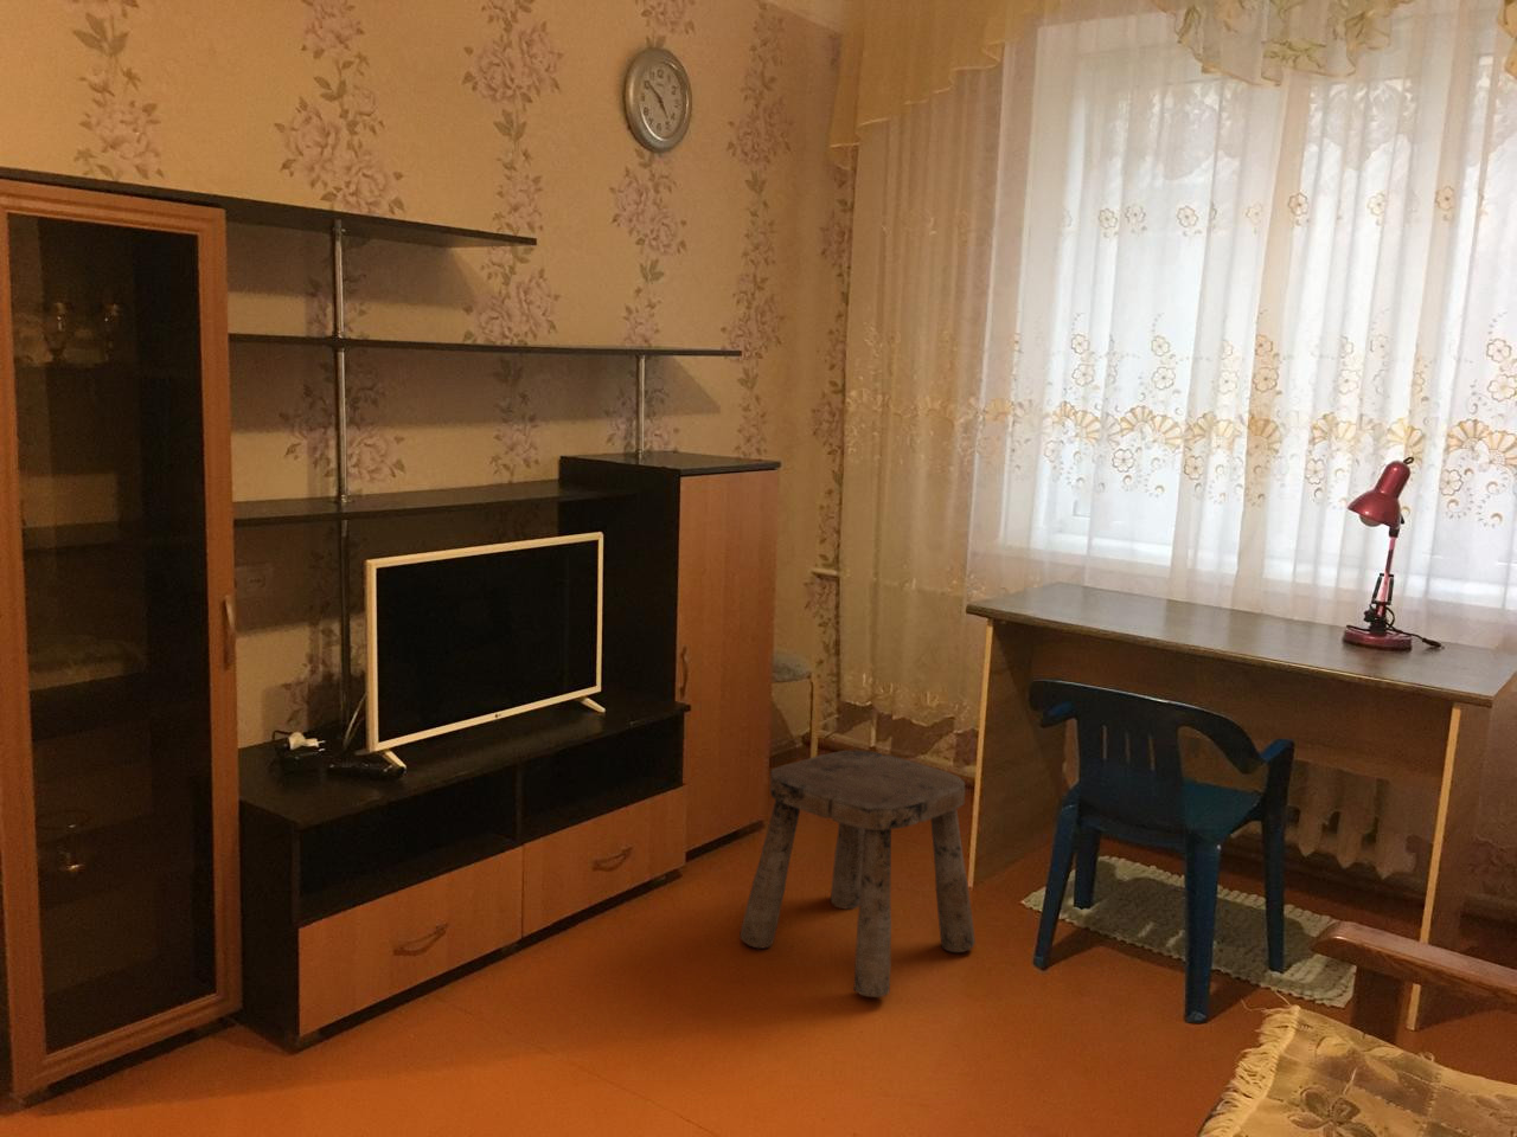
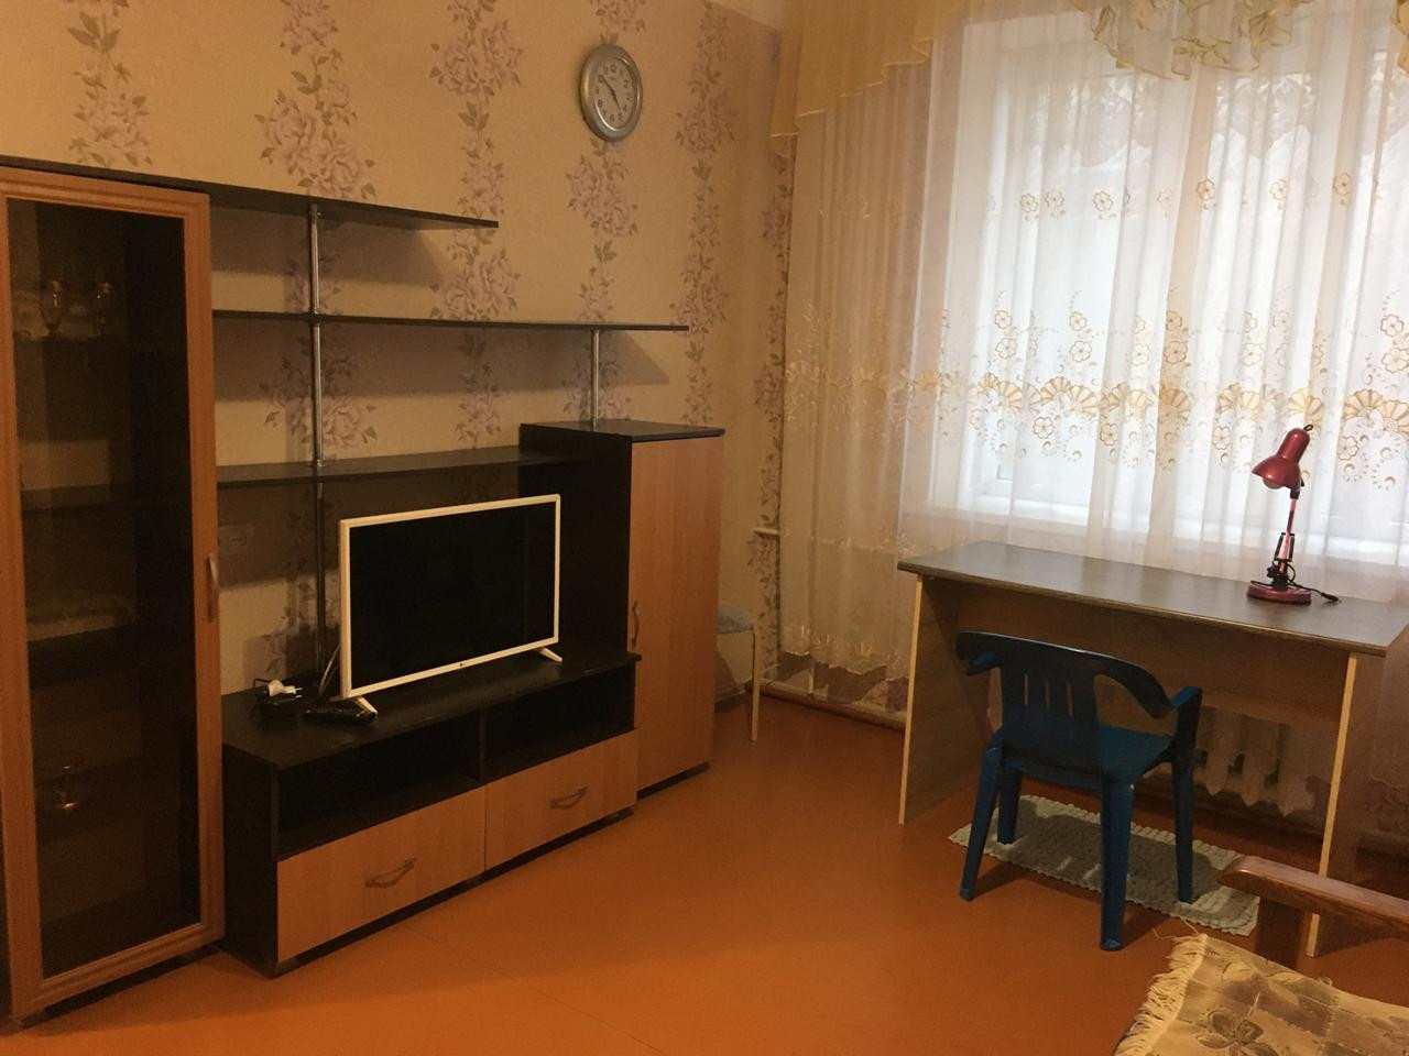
- stool [738,750,977,998]
